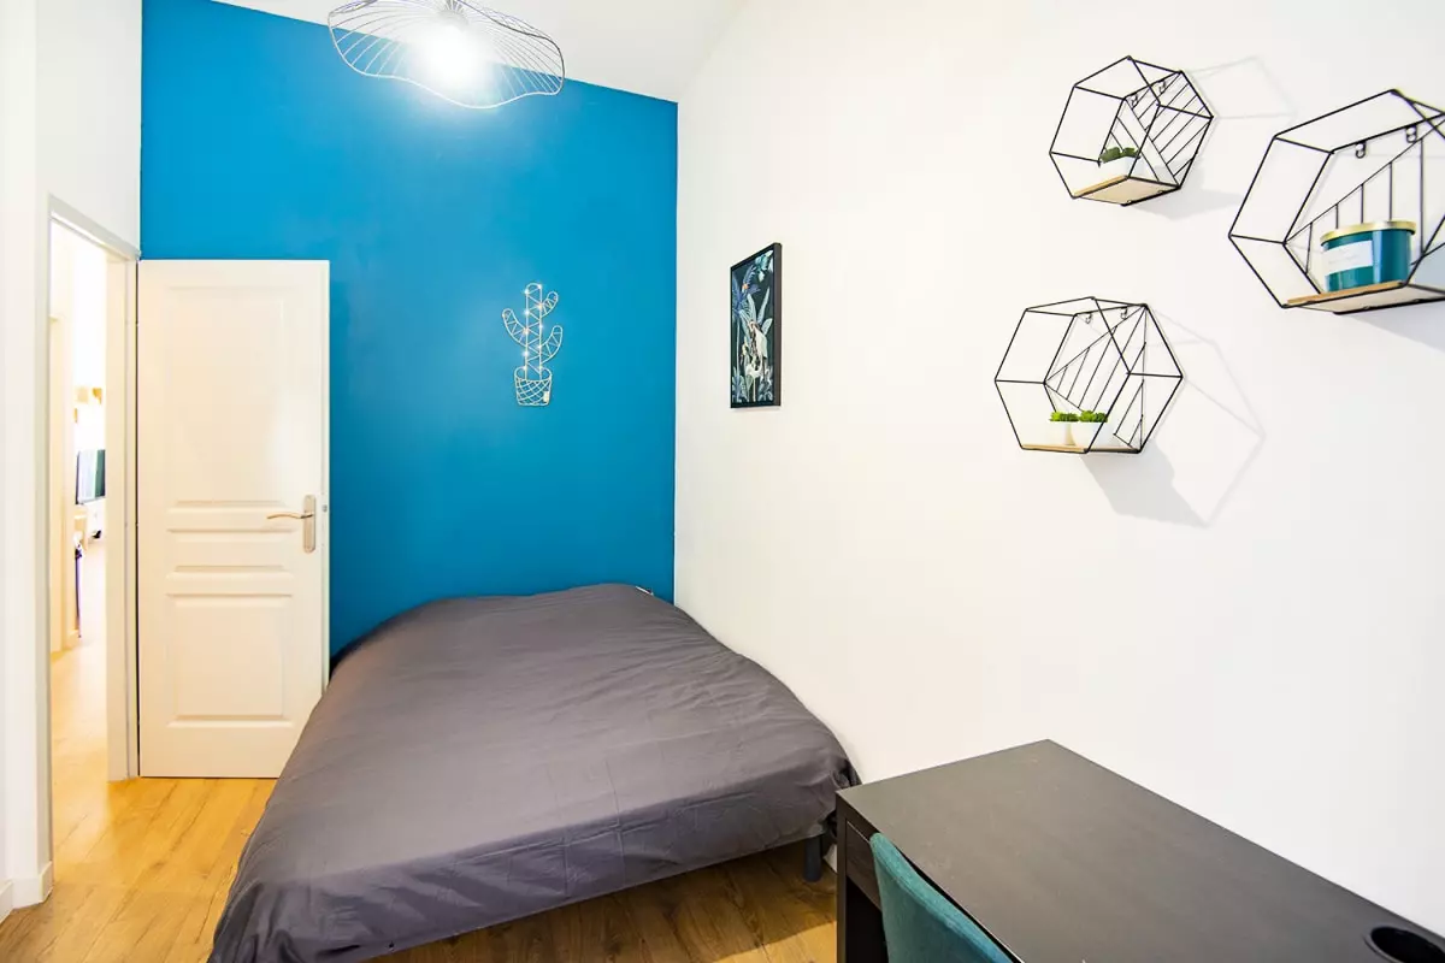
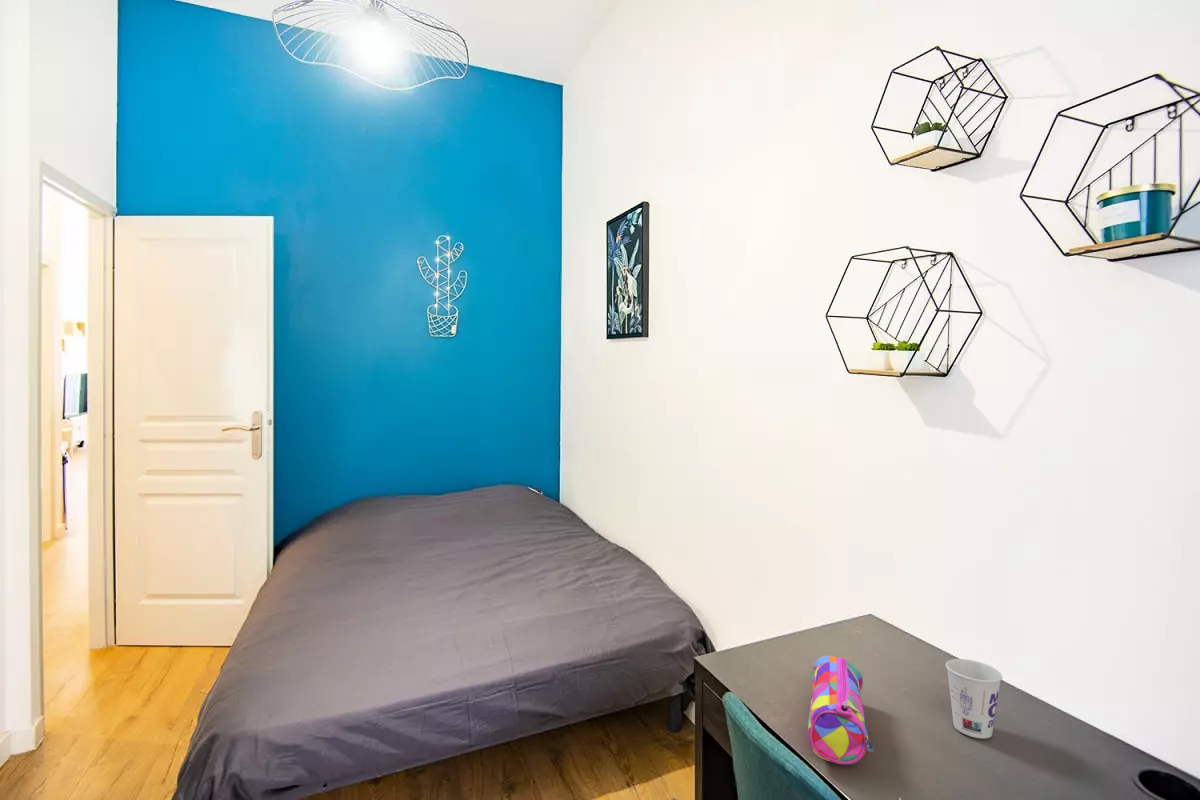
+ pencil case [807,655,876,765]
+ cup [945,658,1003,739]
